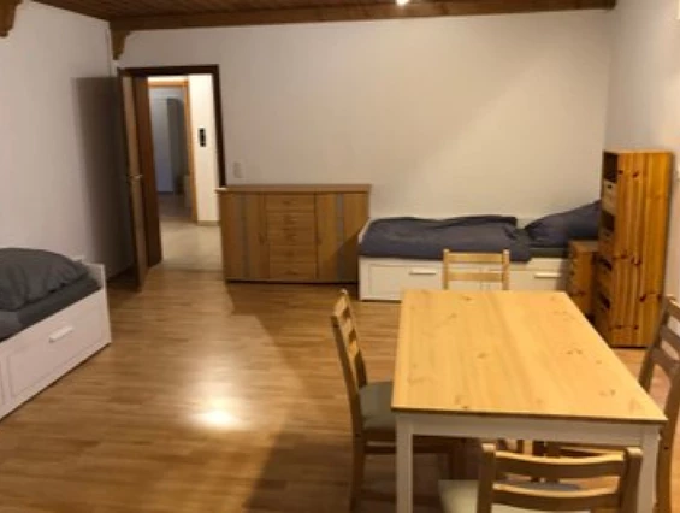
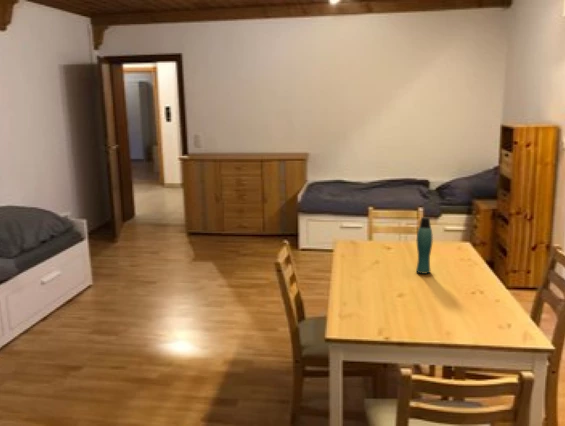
+ bottle [415,216,434,275]
